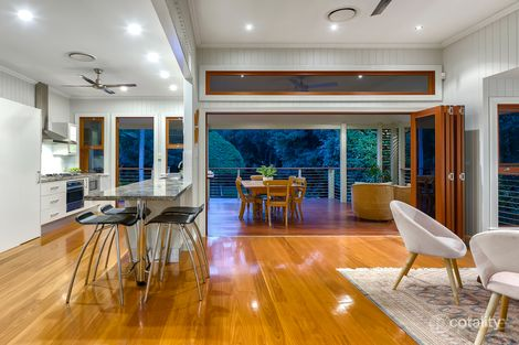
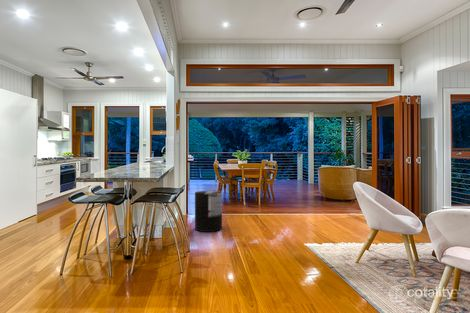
+ trash can [194,190,223,233]
